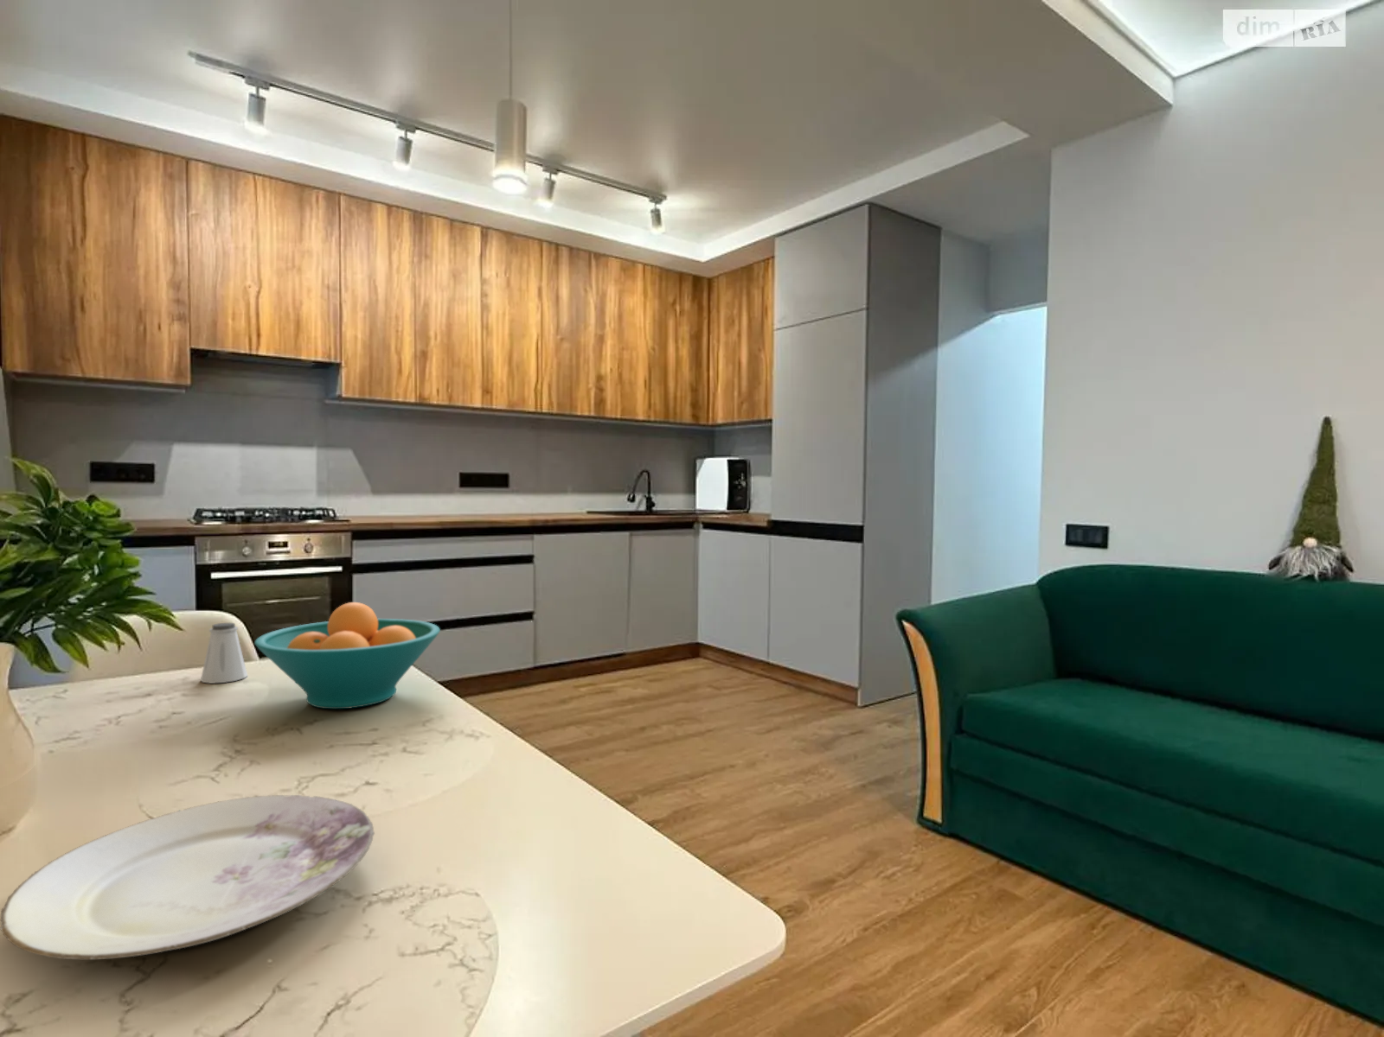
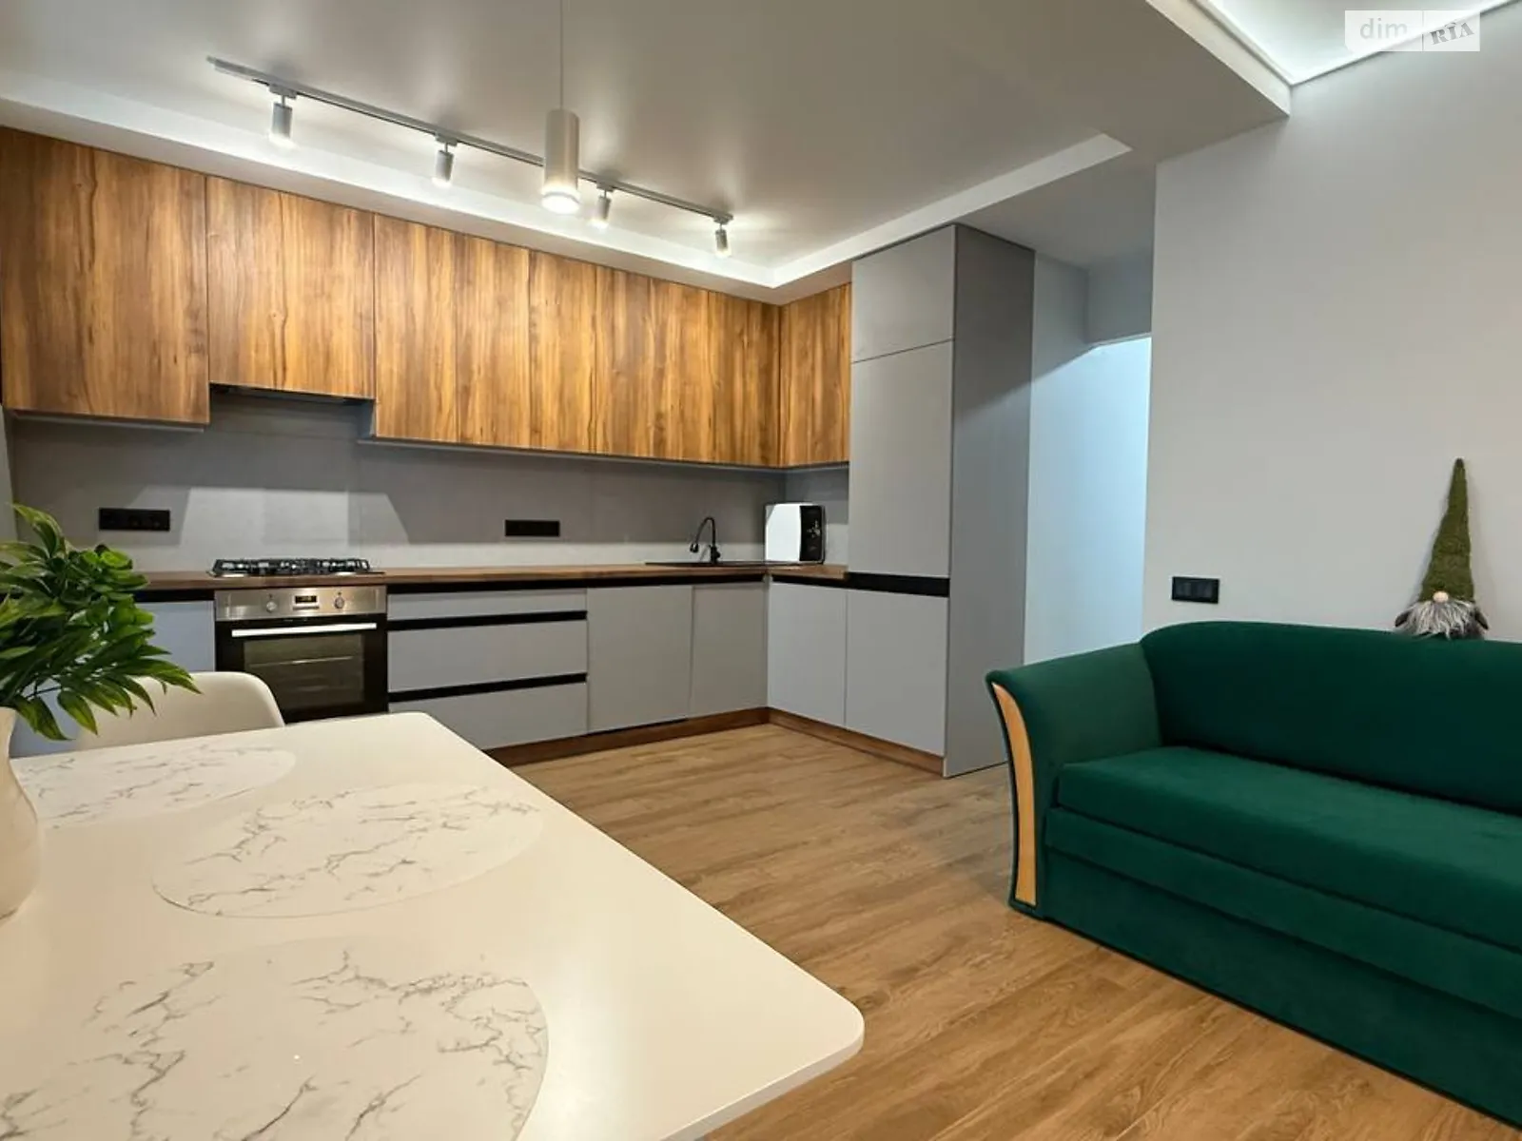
- fruit bowl [254,601,441,709]
- saltshaker [199,622,248,684]
- plate [0,794,375,960]
